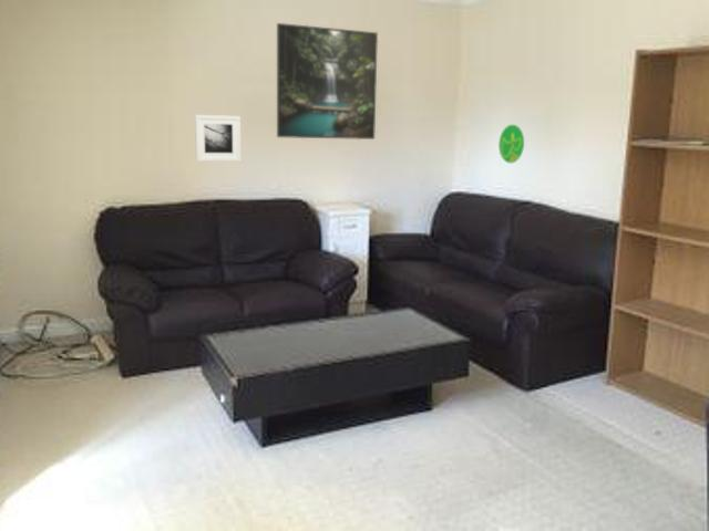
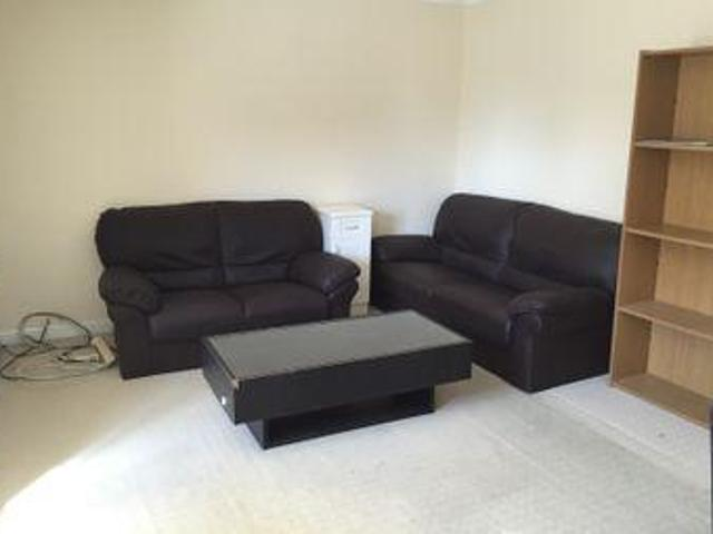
- decorative plate [497,124,525,165]
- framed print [194,114,242,163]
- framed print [276,22,379,140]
